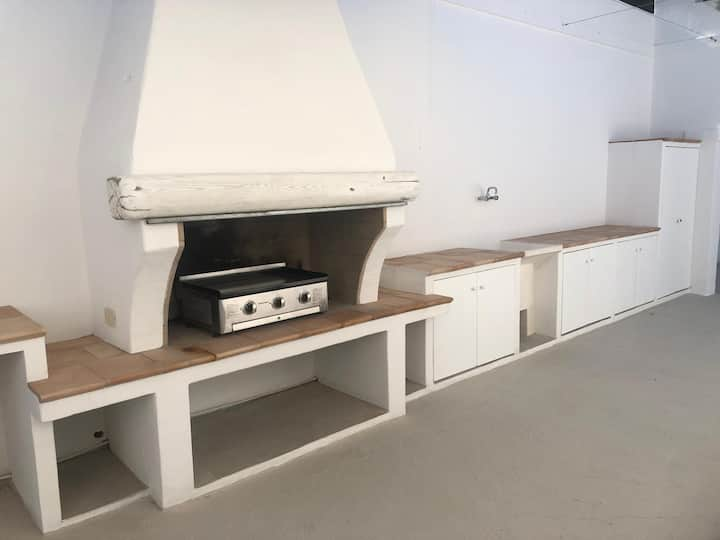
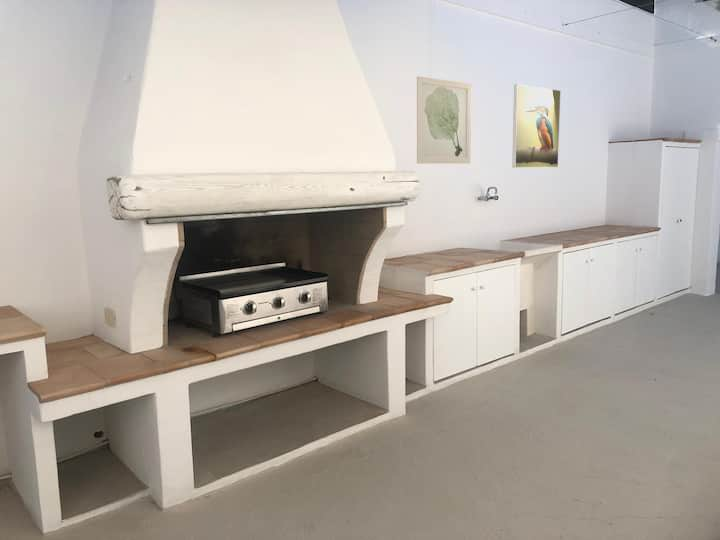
+ wall art [416,76,472,165]
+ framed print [511,83,561,169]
